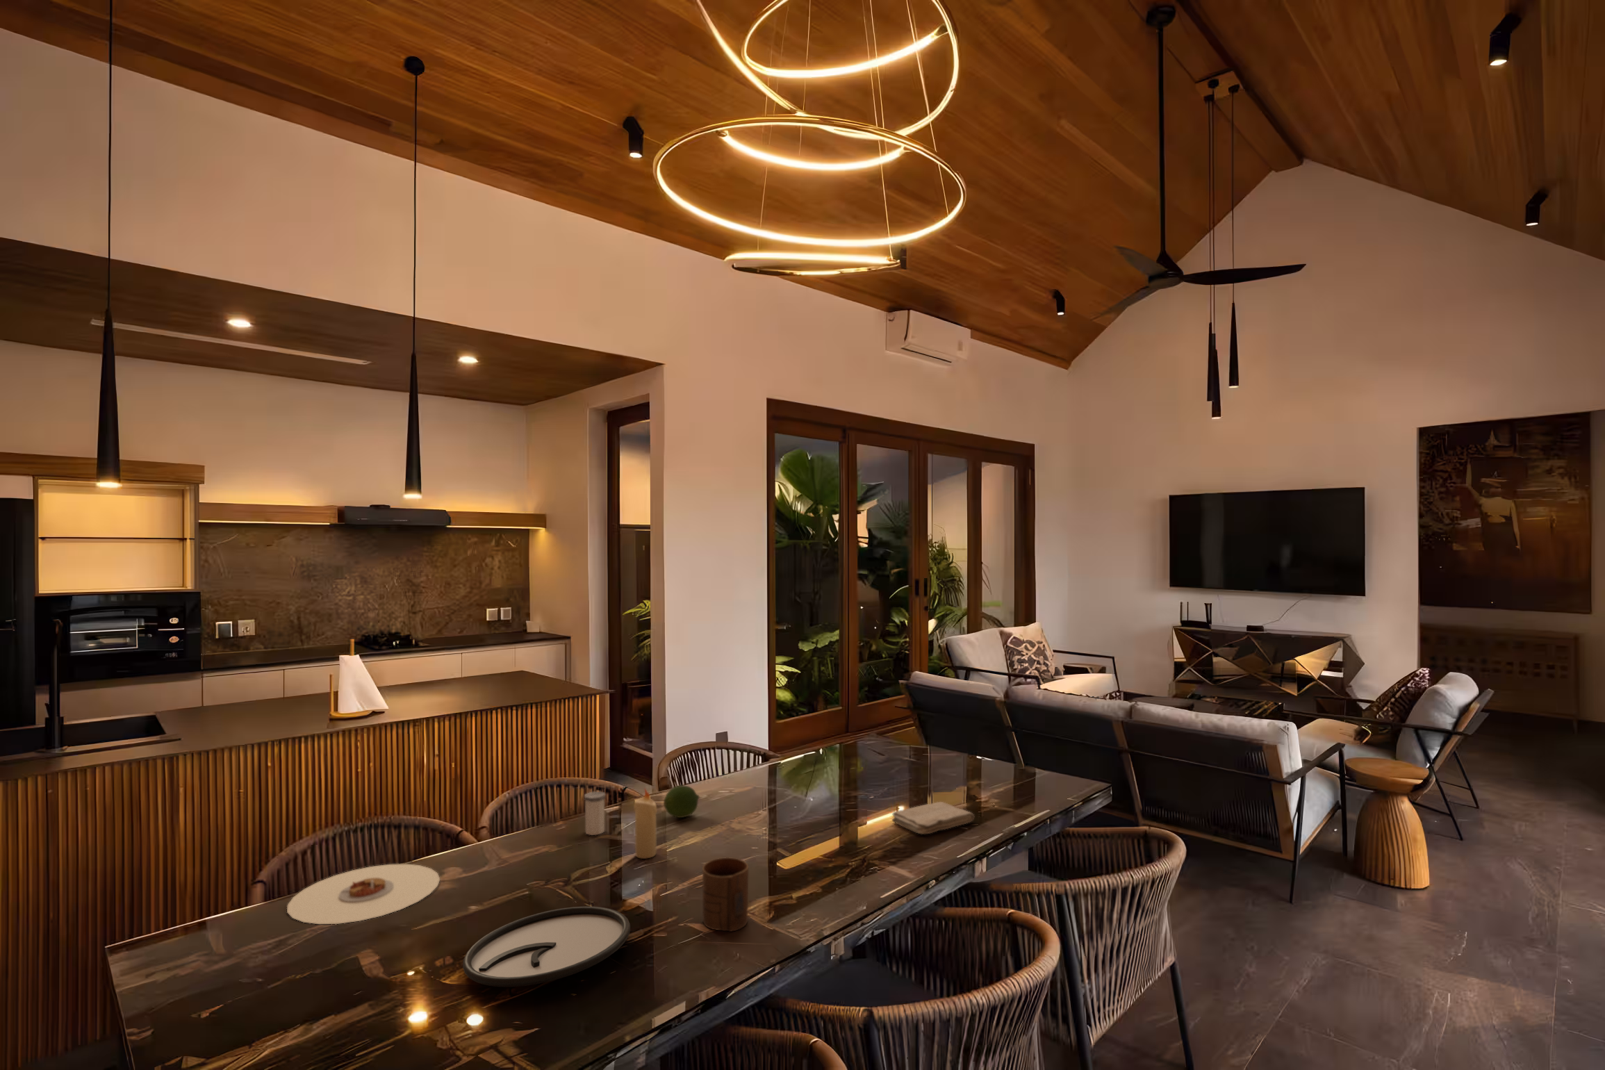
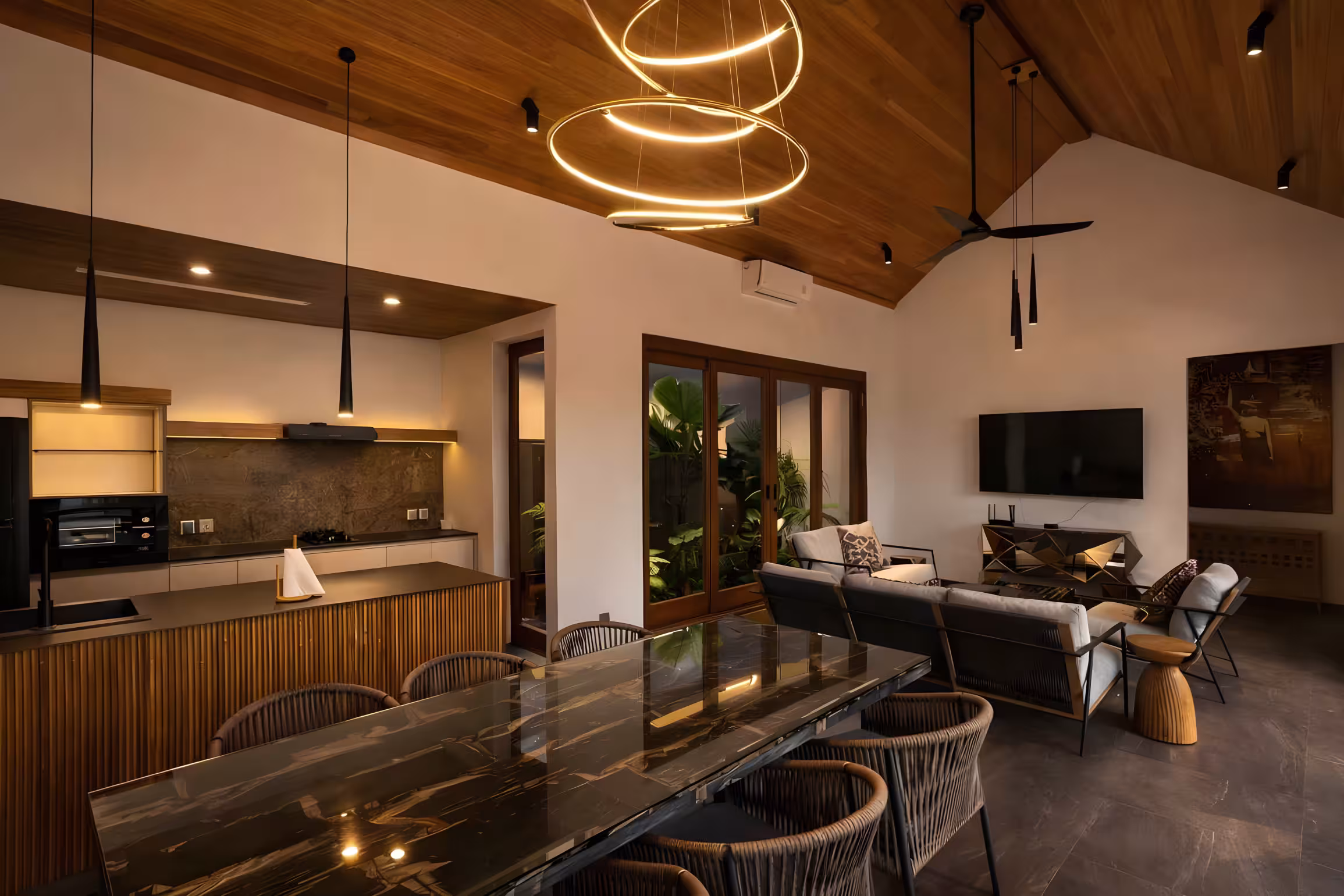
- plate [462,906,631,988]
- candle [633,787,658,860]
- plate [287,863,441,924]
- washcloth [891,801,974,835]
- salt shaker [584,791,605,836]
- fruit [663,785,700,818]
- cup [702,856,749,933]
